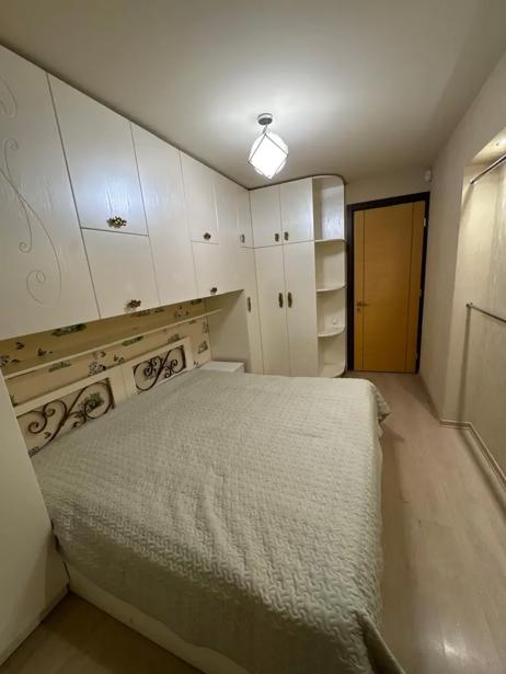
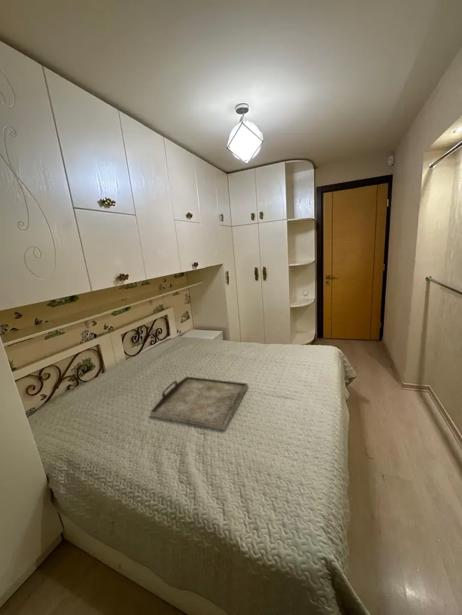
+ serving tray [149,375,249,431]
